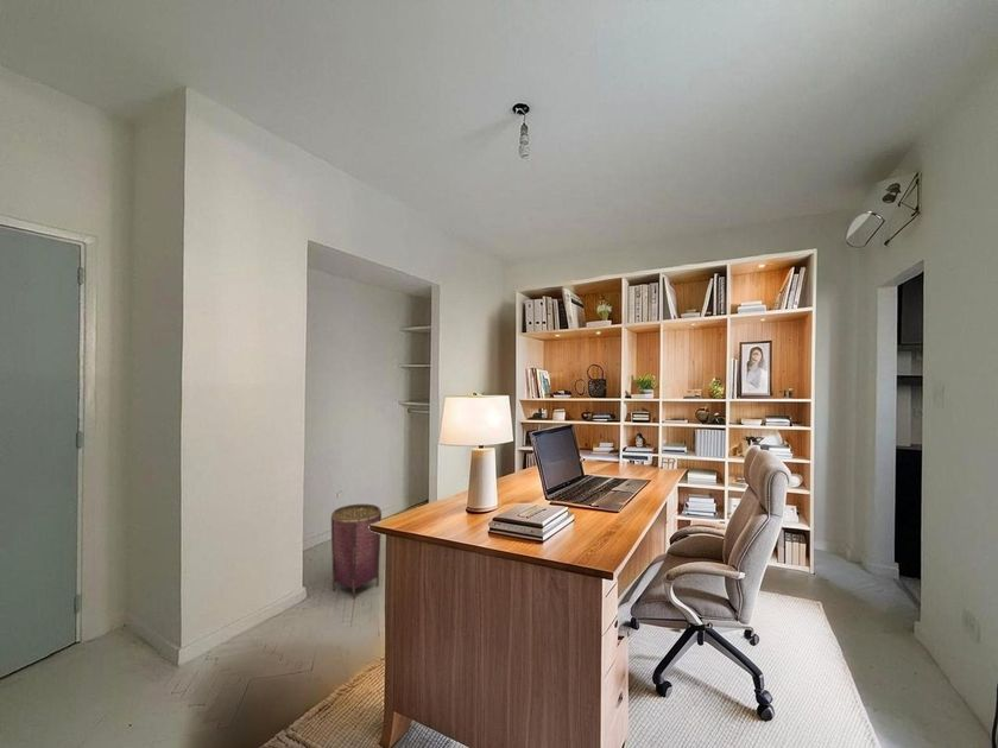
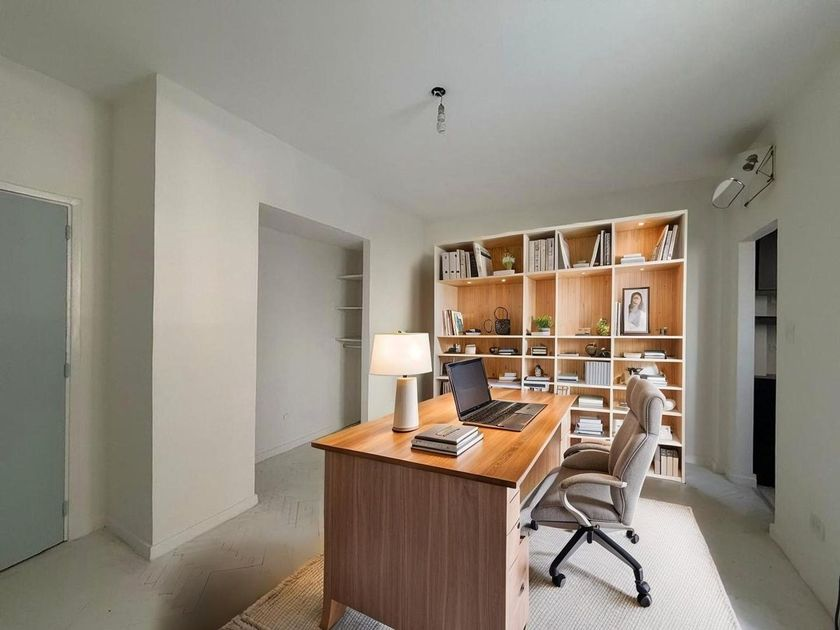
- woven basket [330,503,383,601]
